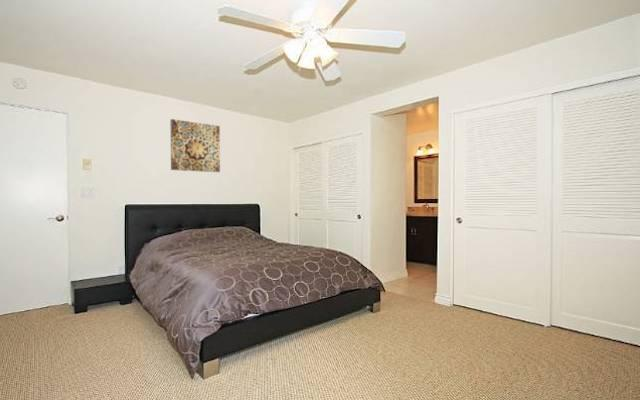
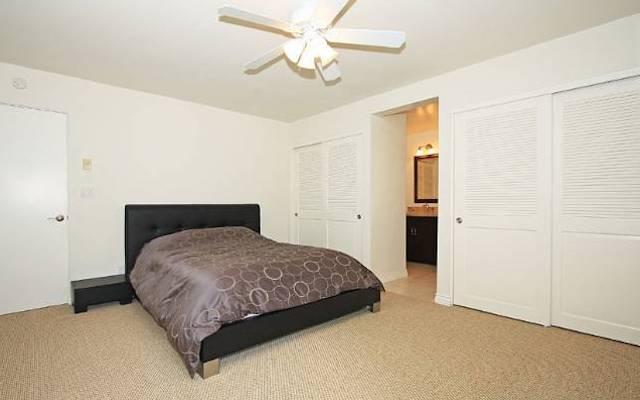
- wall art [170,118,221,173]
